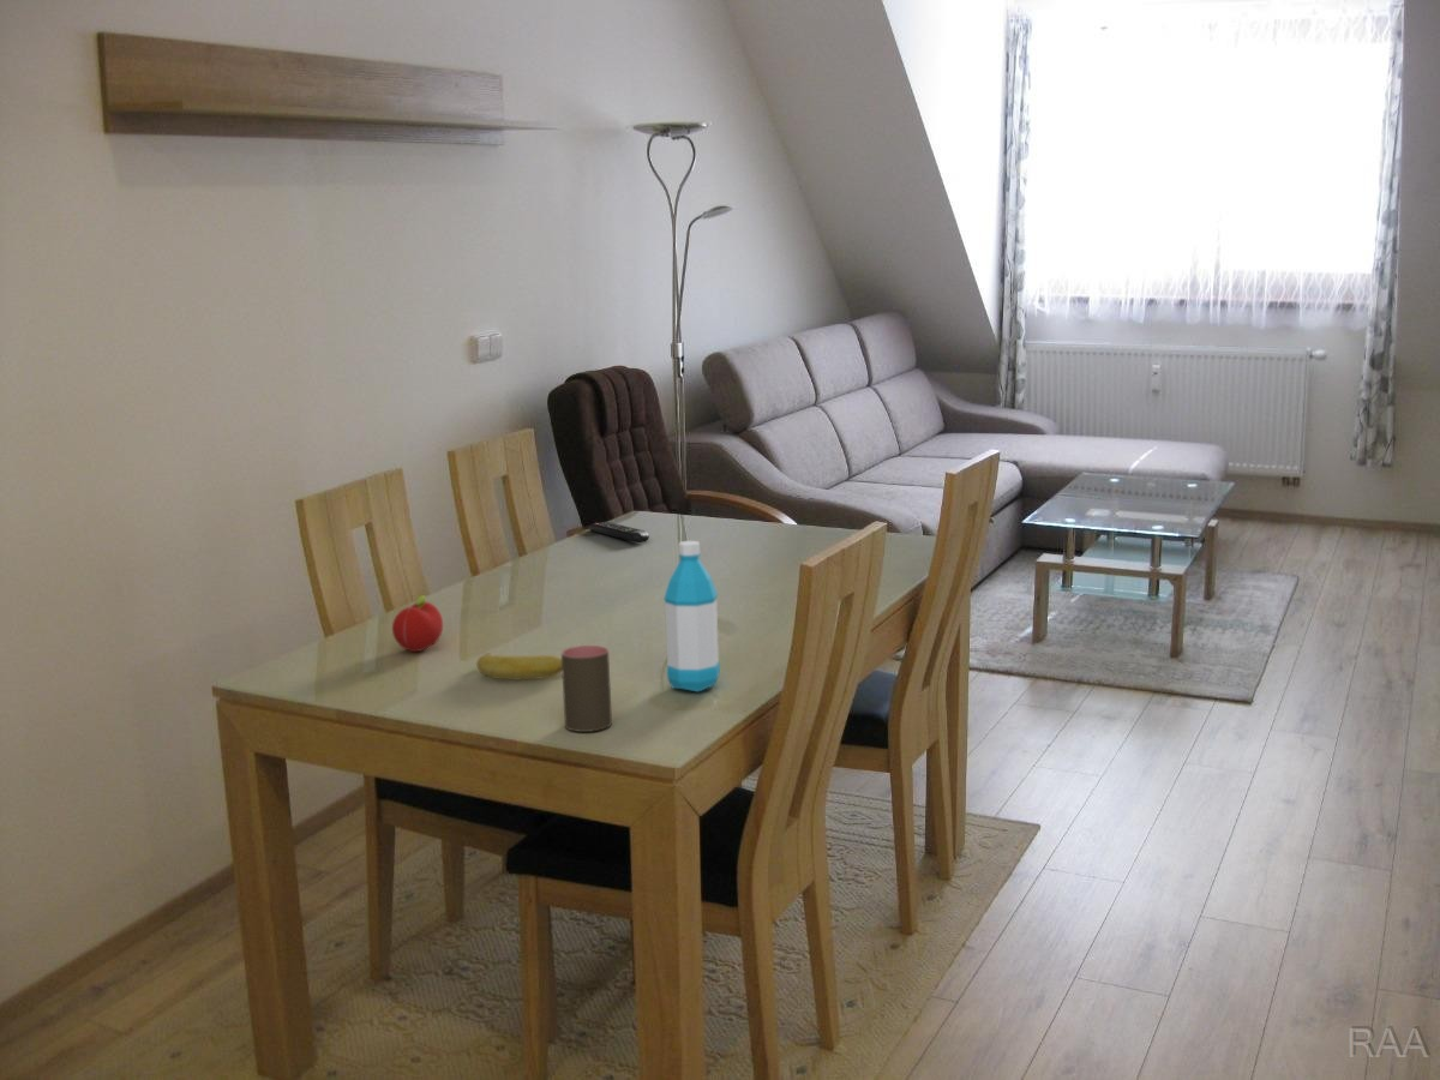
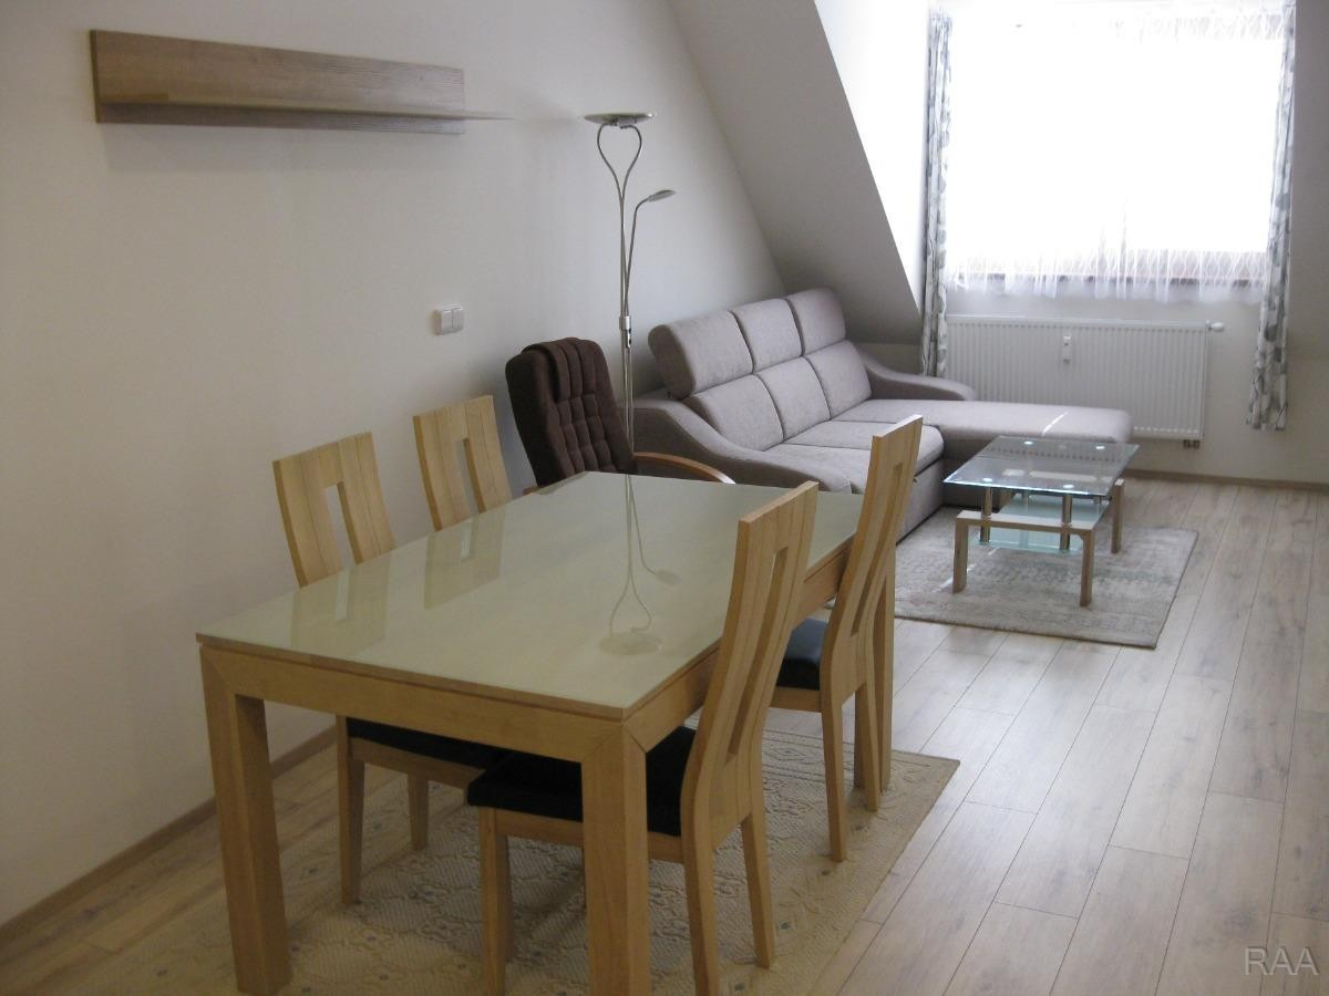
- cup [560,644,613,733]
- remote control [588,521,650,544]
- fruit [391,594,444,653]
- banana [475,653,563,680]
- water bottle [662,540,721,694]
